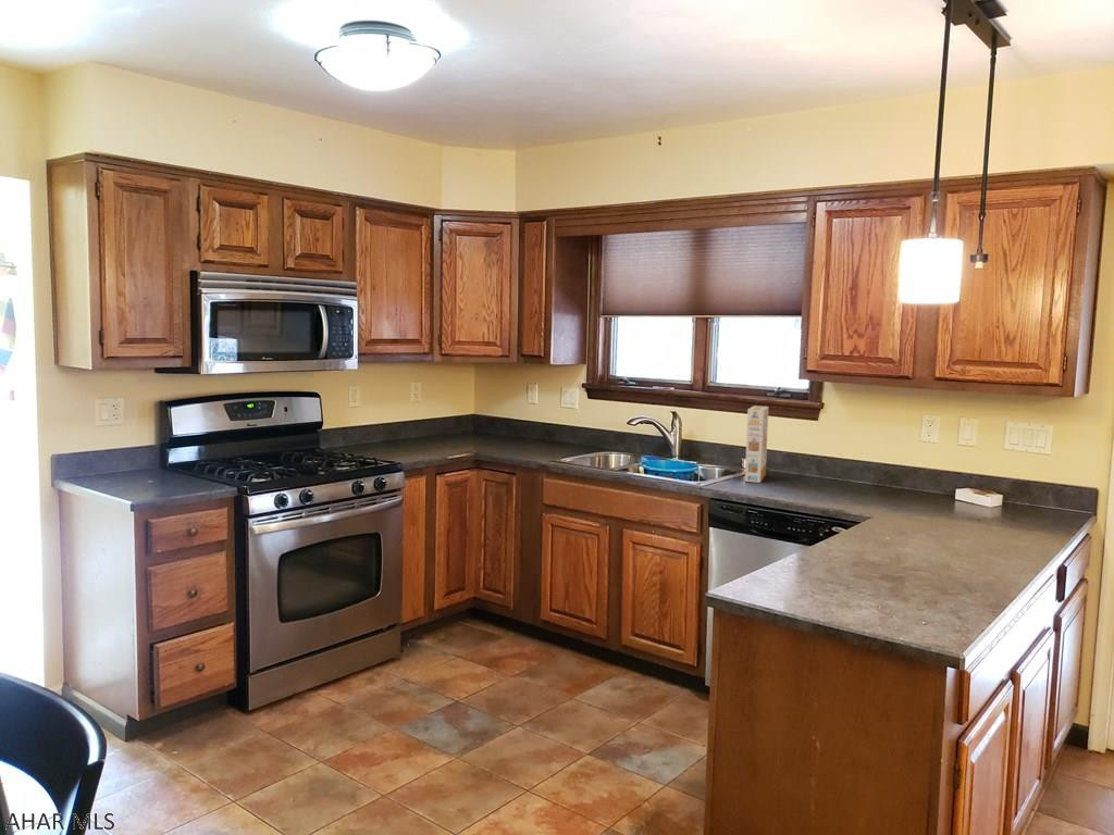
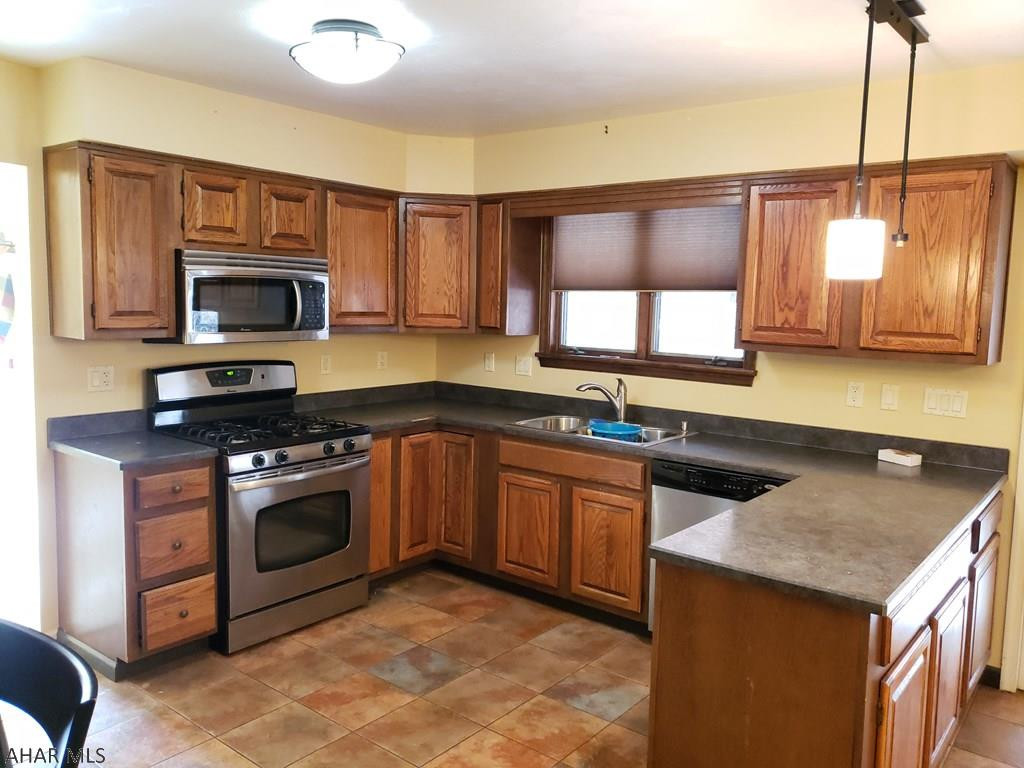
- cereal box [744,404,769,484]
